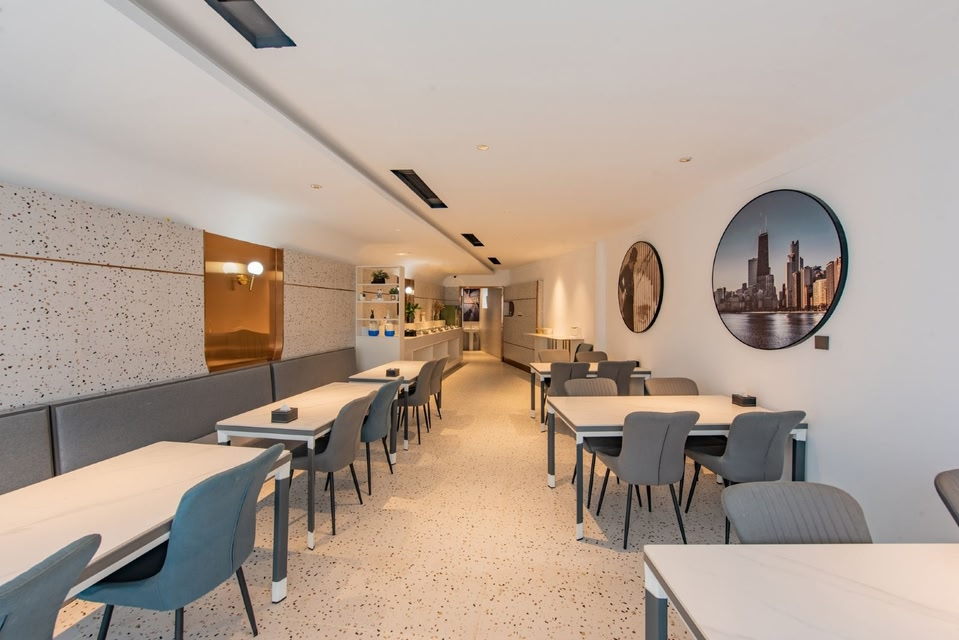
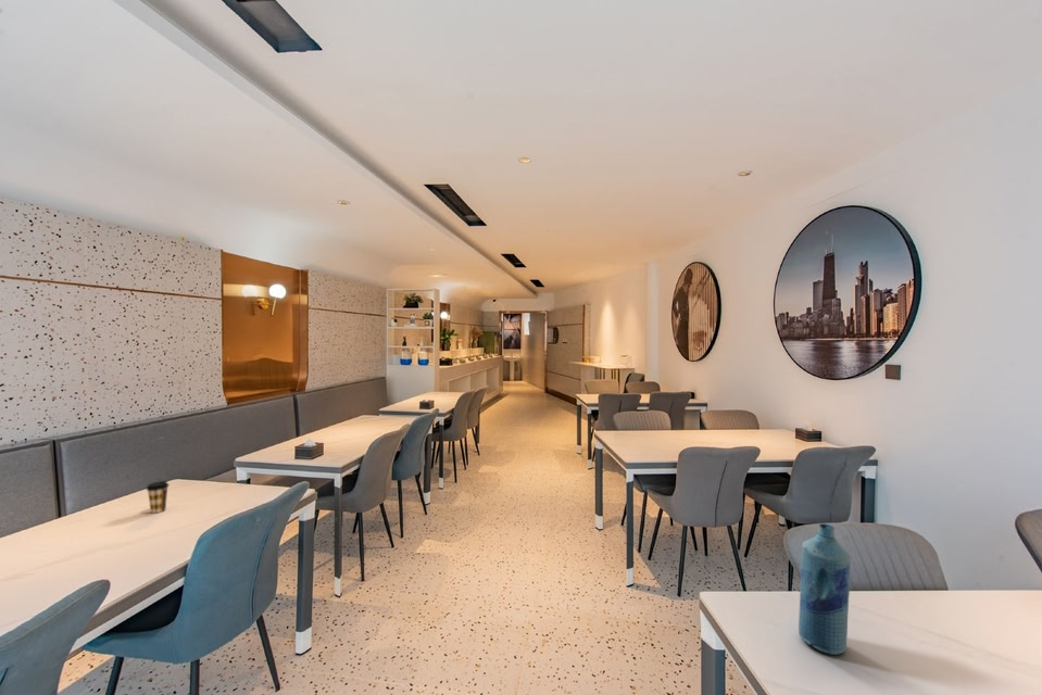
+ bottle [798,522,852,656]
+ coffee cup [146,480,171,514]
